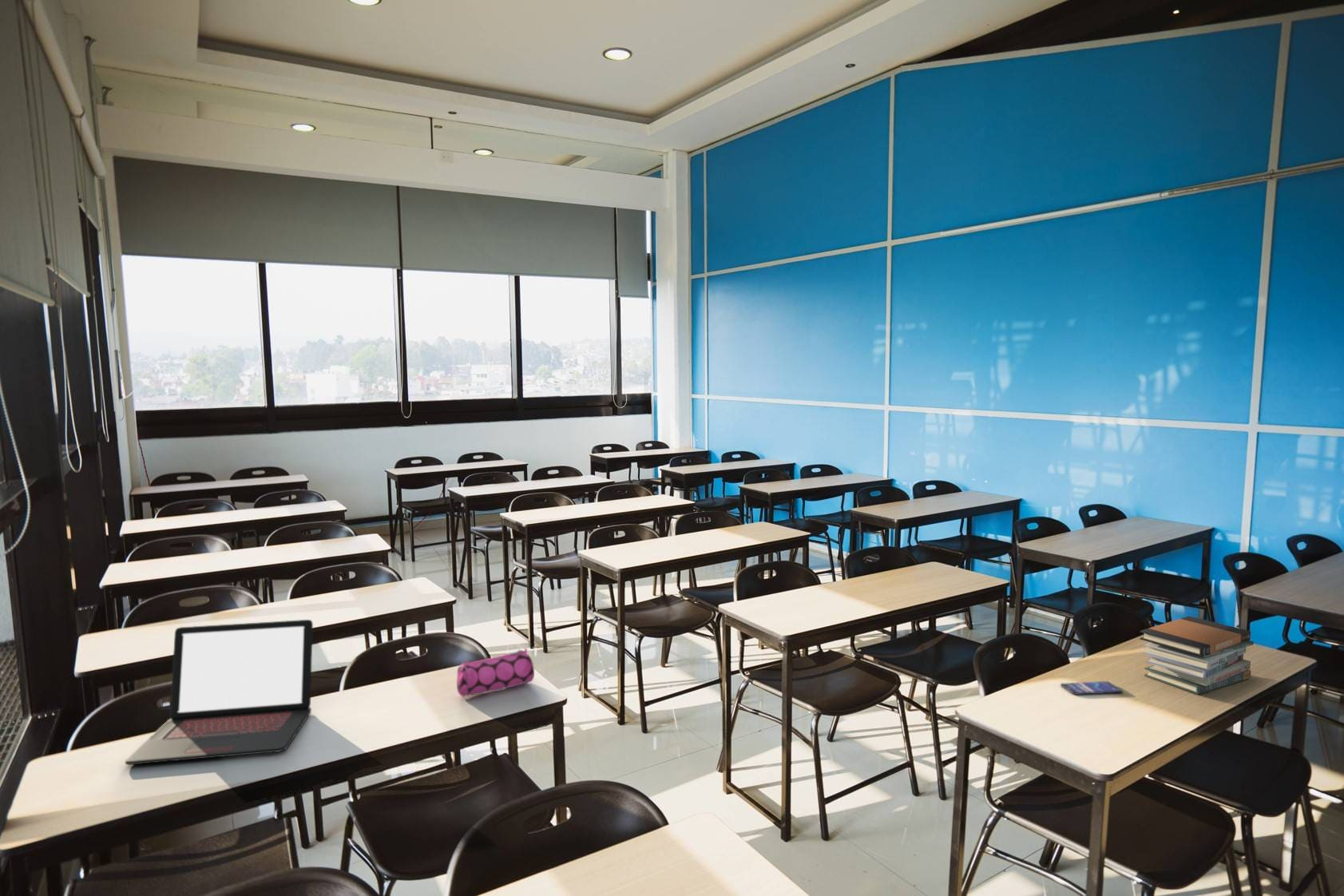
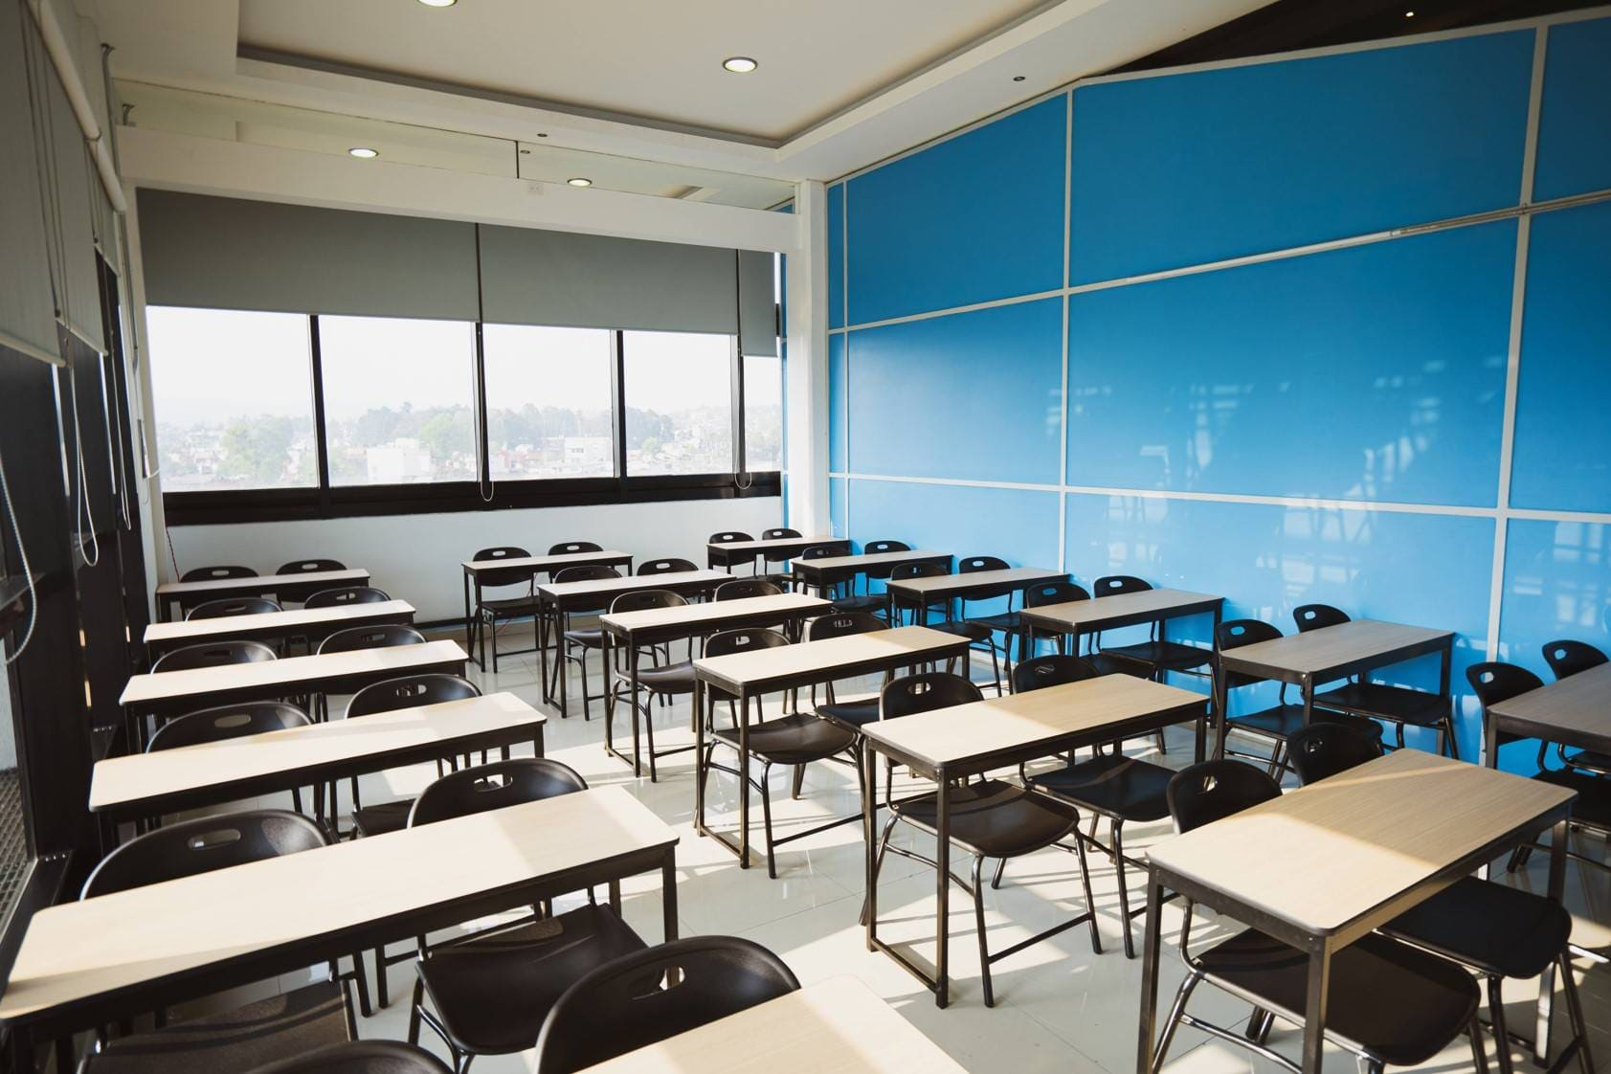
- laptop [125,619,314,766]
- smartphone [1060,680,1124,696]
- book stack [1139,616,1255,695]
- pencil case [456,647,535,698]
